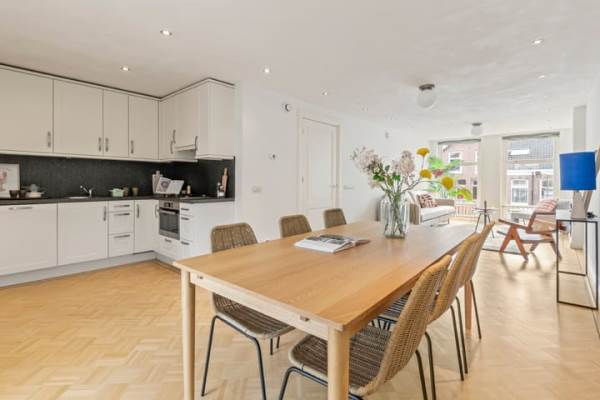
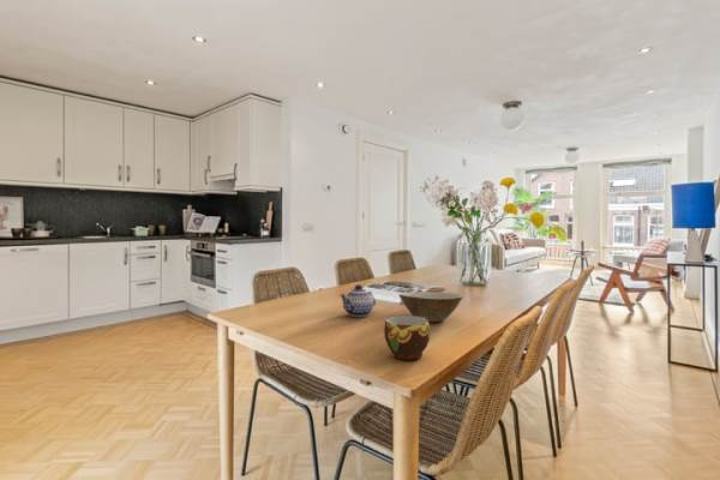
+ bowl [398,290,464,323]
+ teapot [340,283,377,318]
+ cup [383,314,431,361]
